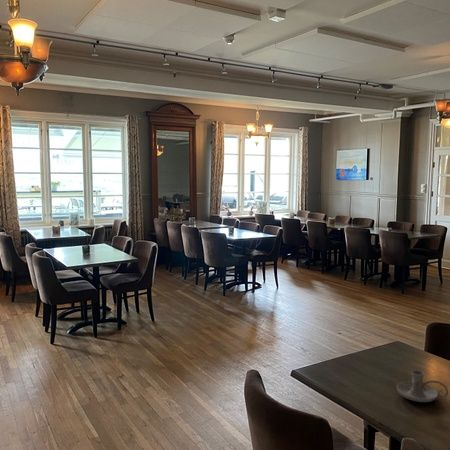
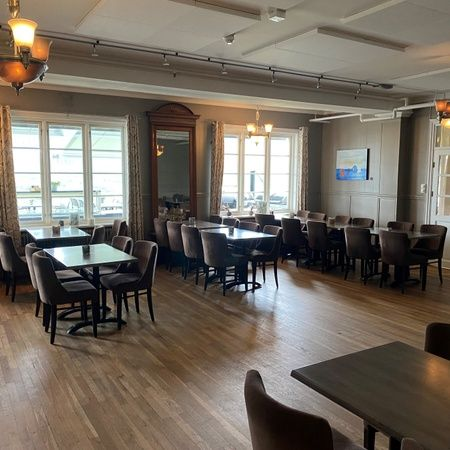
- candle holder [396,369,449,403]
